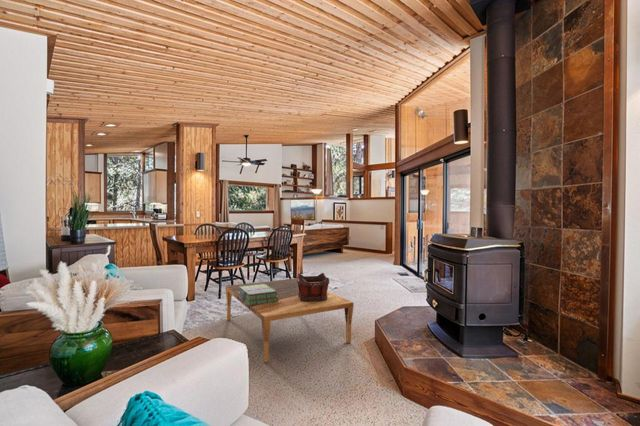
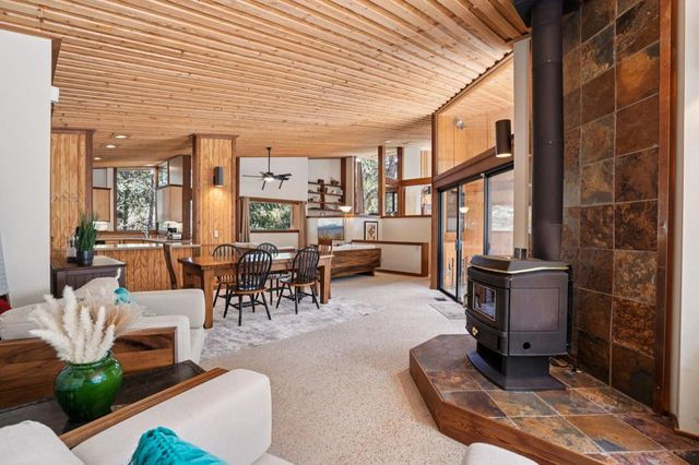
- decorative container [296,272,331,302]
- stack of books [238,284,279,305]
- coffee table [225,277,355,363]
